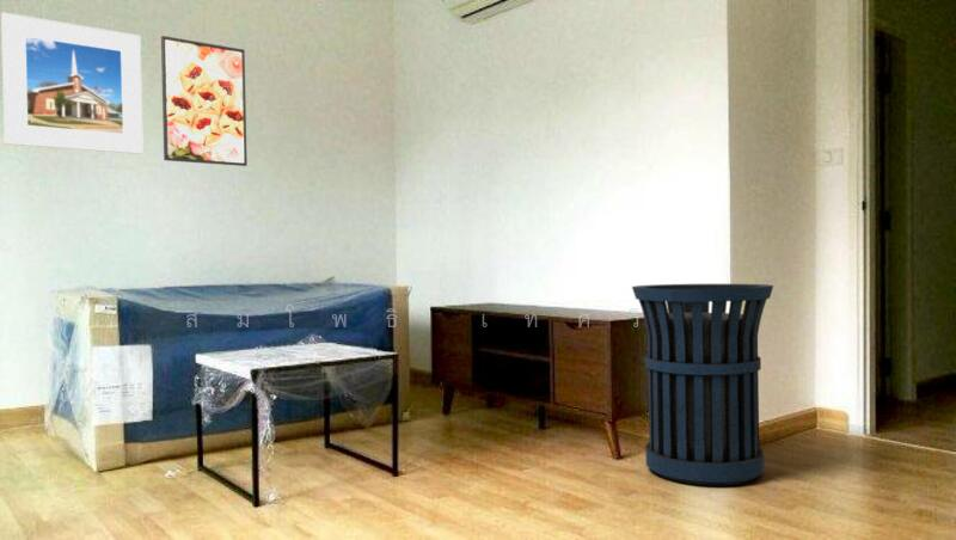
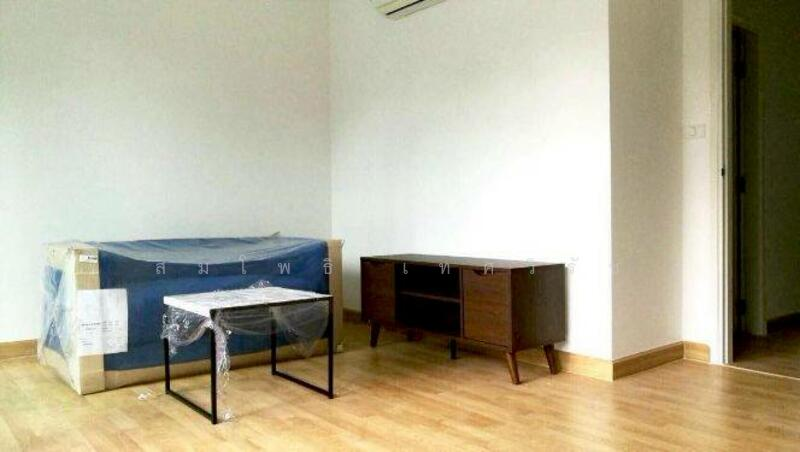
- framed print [0,11,145,155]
- trash can [631,283,774,486]
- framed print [160,35,249,167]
